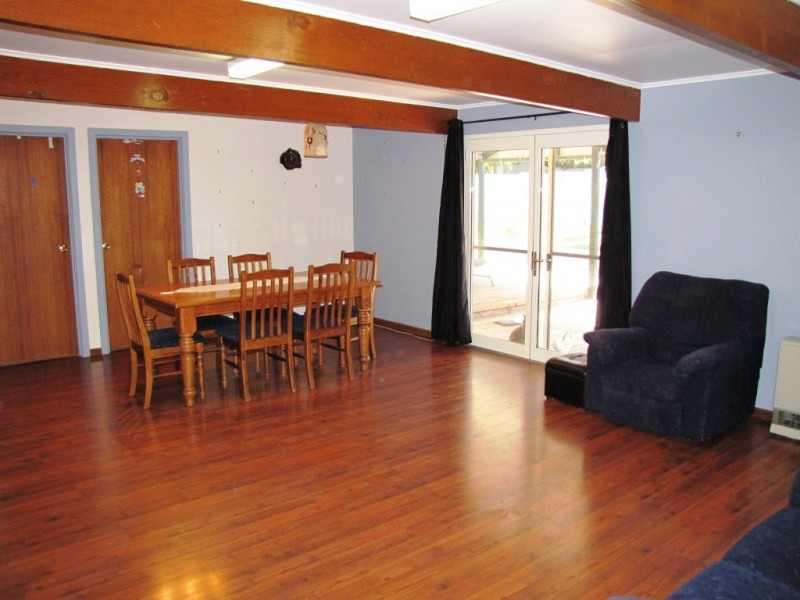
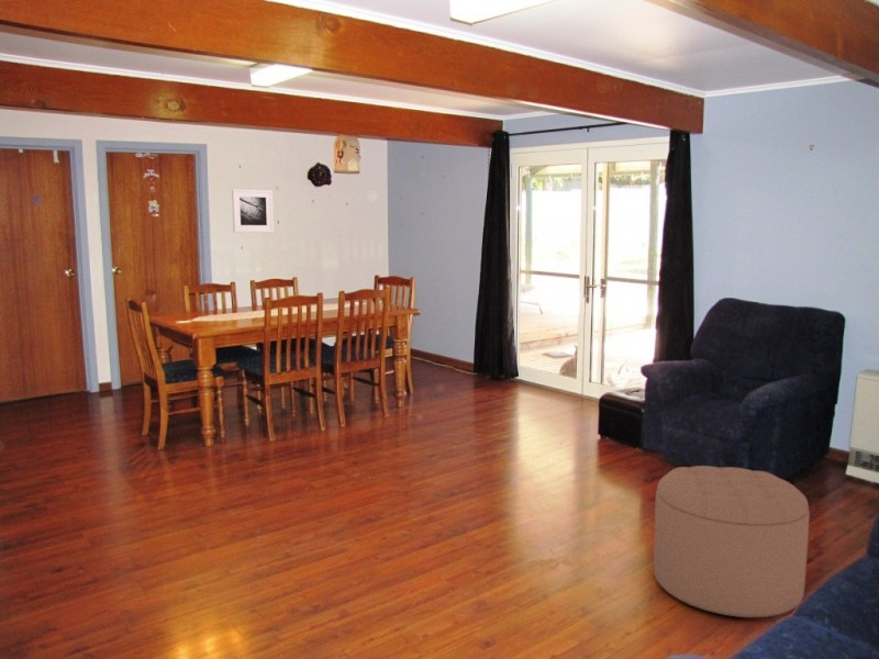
+ ottoman [653,465,811,618]
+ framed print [231,188,275,234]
